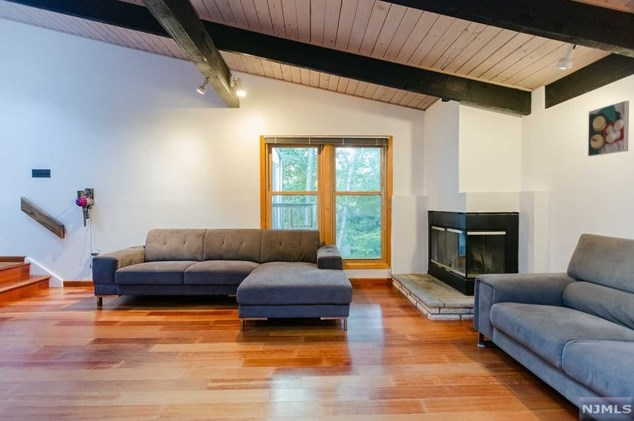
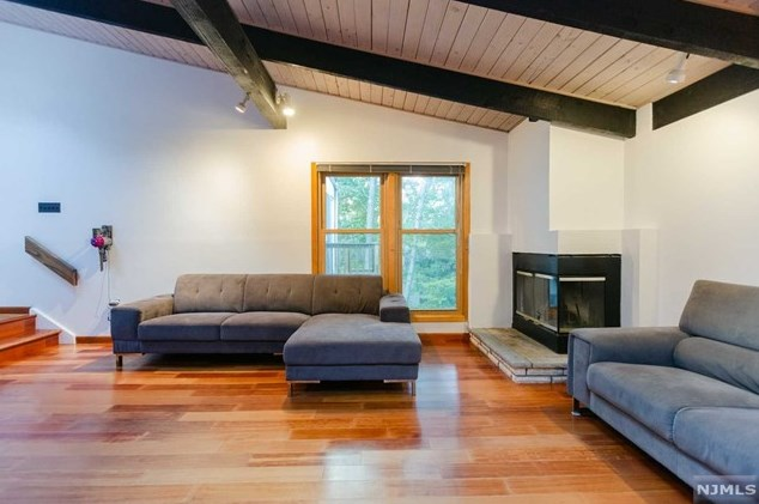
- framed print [587,100,630,157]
